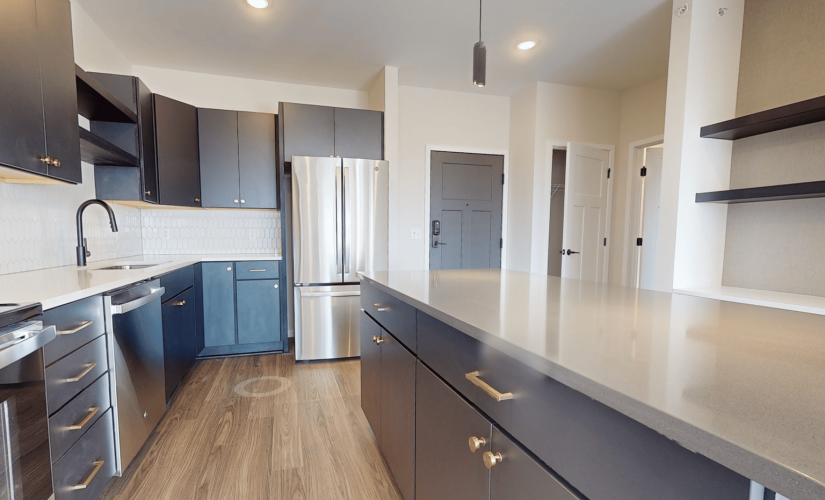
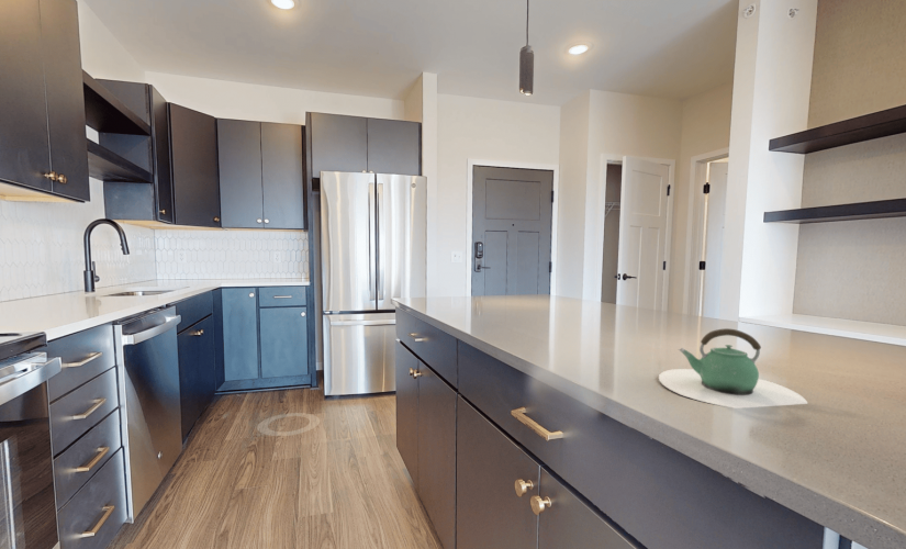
+ teapot [658,327,809,410]
